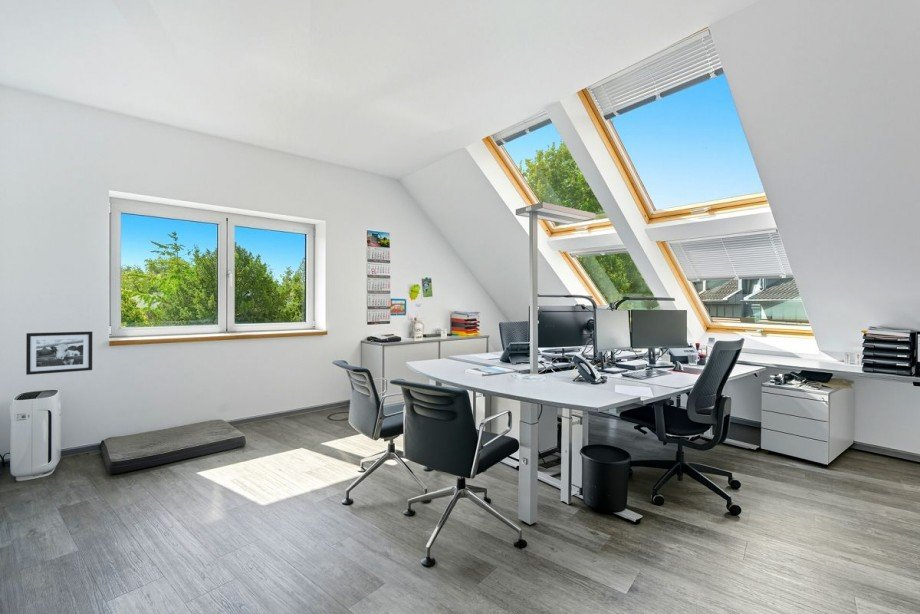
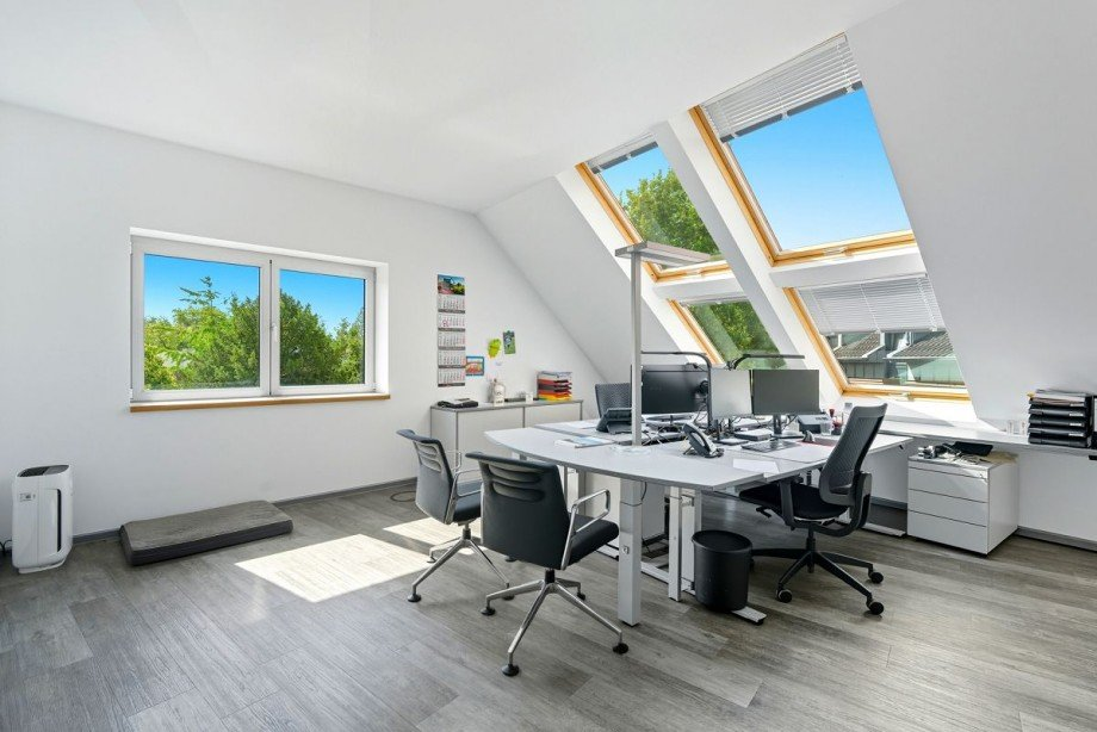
- picture frame [25,331,93,376]
